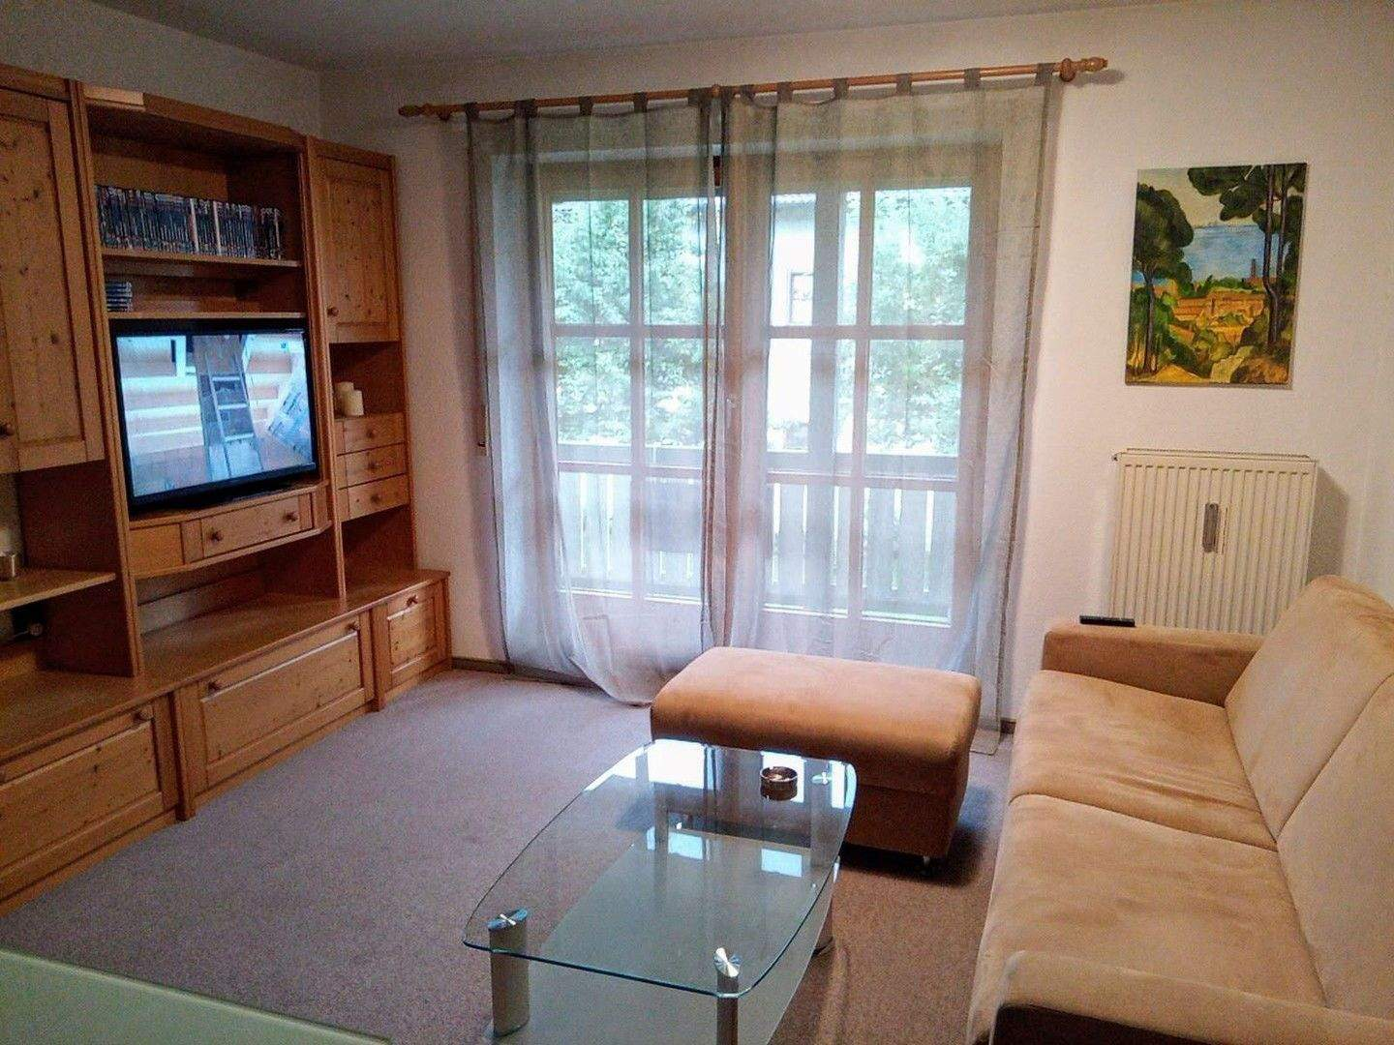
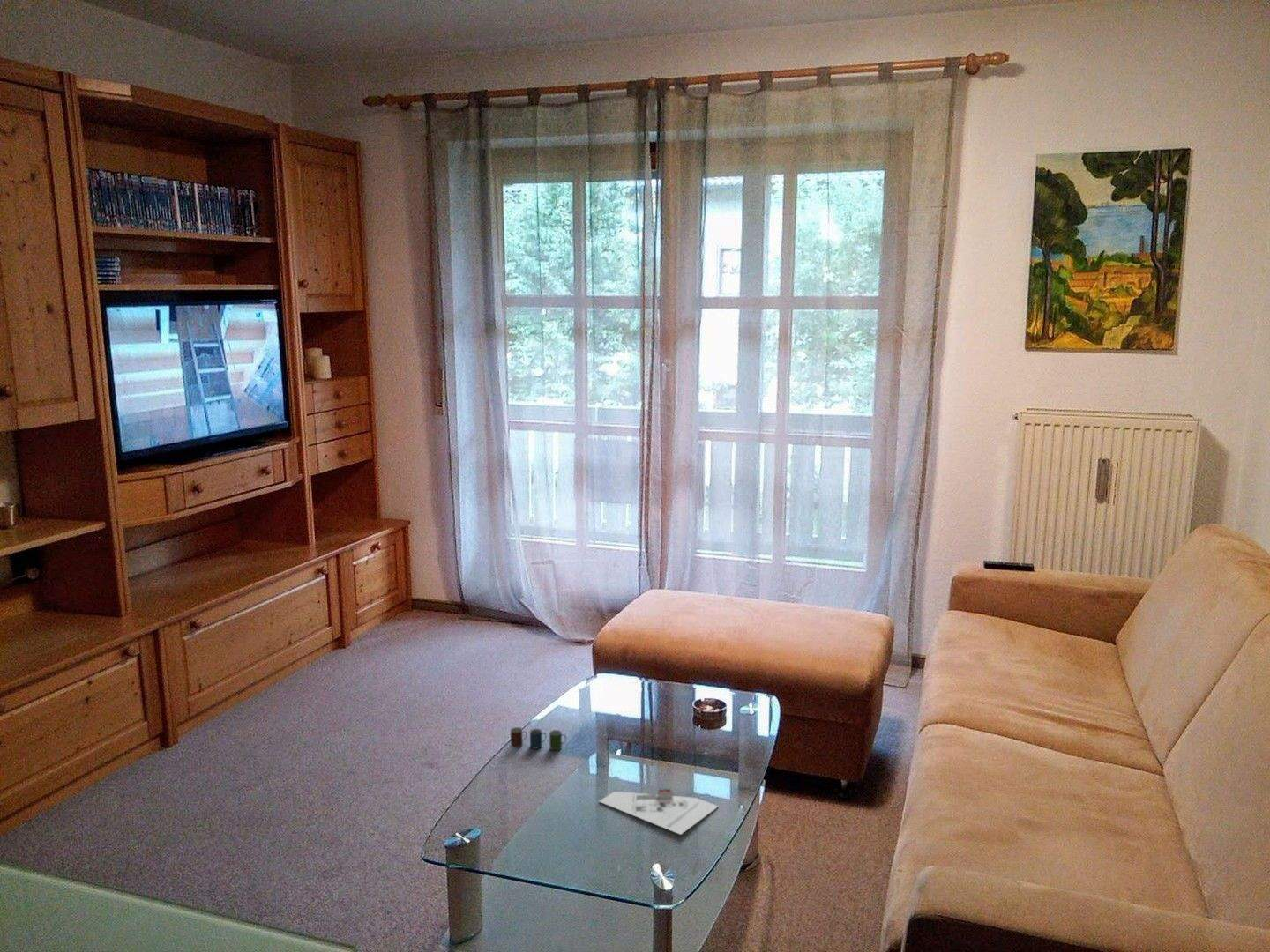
+ architectural model [598,788,720,836]
+ cup [510,726,567,751]
